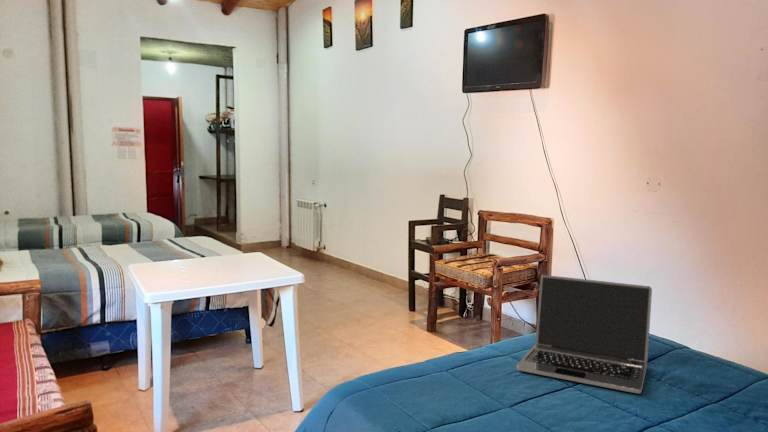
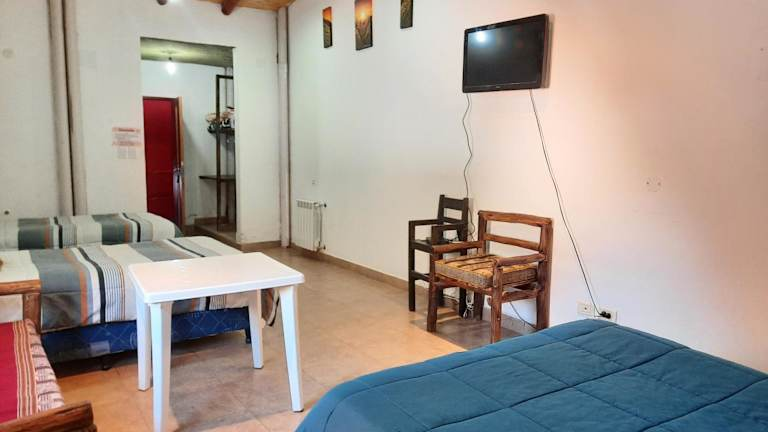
- laptop [515,274,653,395]
